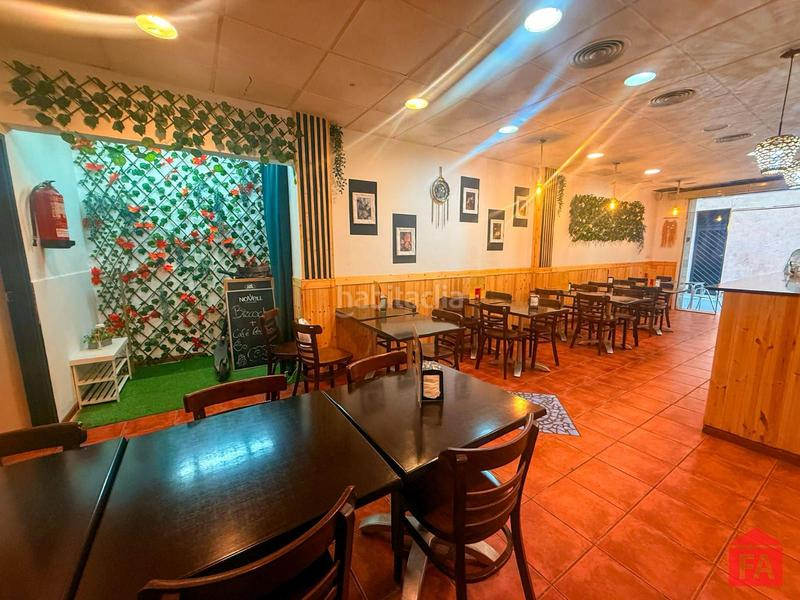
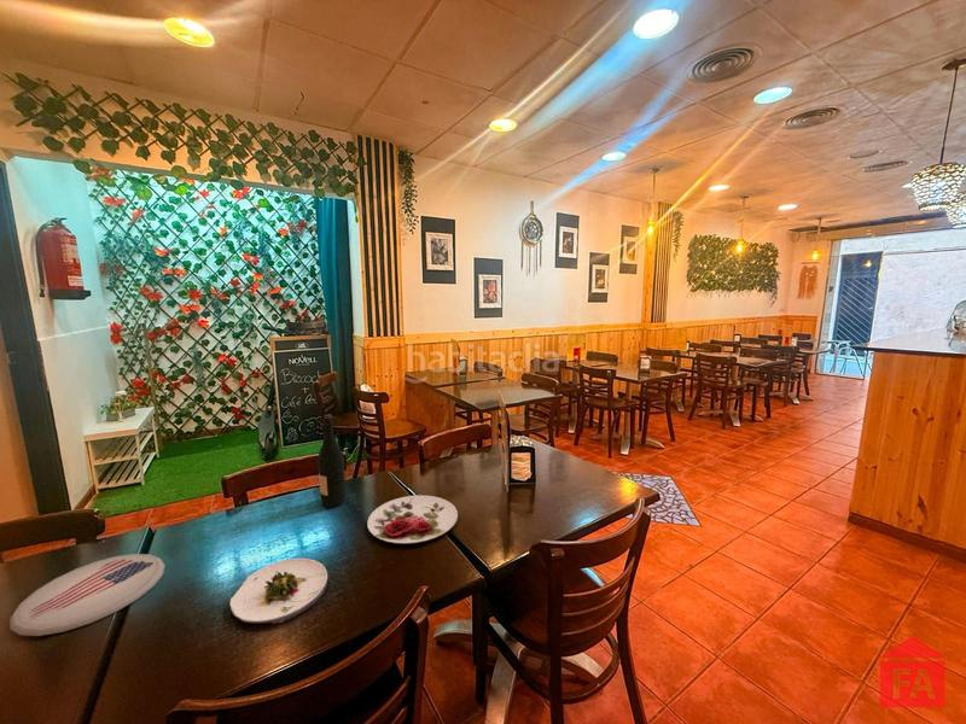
+ plate [366,495,459,544]
+ wine bottle [316,414,348,508]
+ plate [8,553,167,637]
+ salad plate [228,557,330,625]
